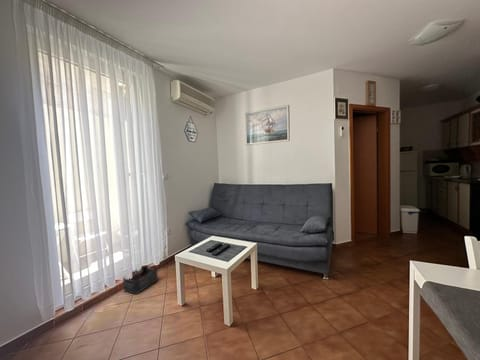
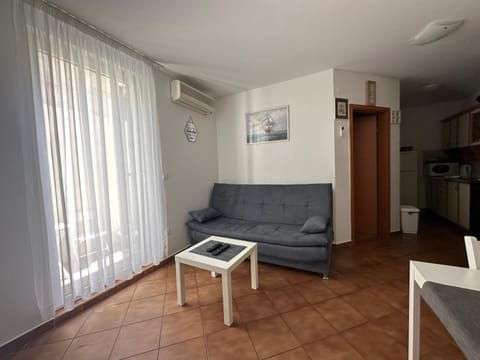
- storage bin [122,264,159,295]
